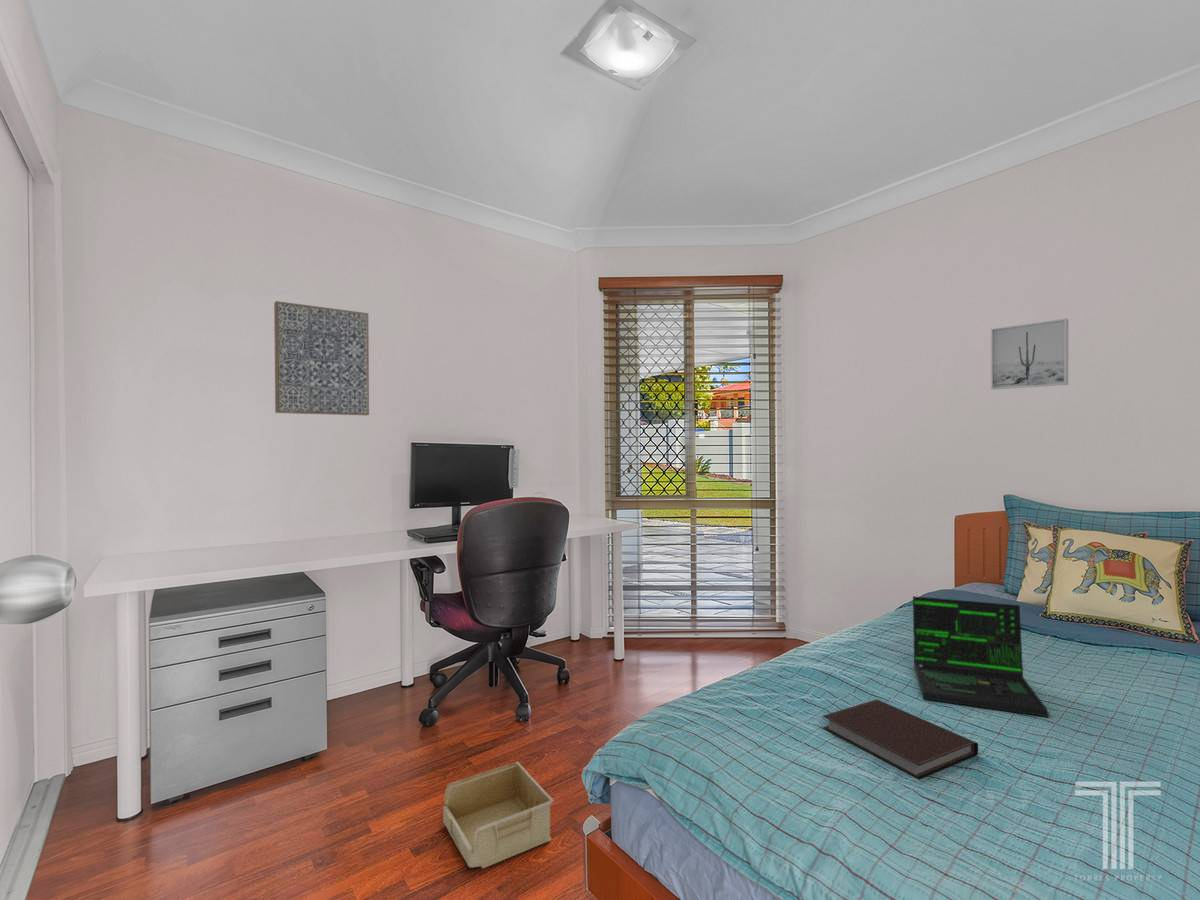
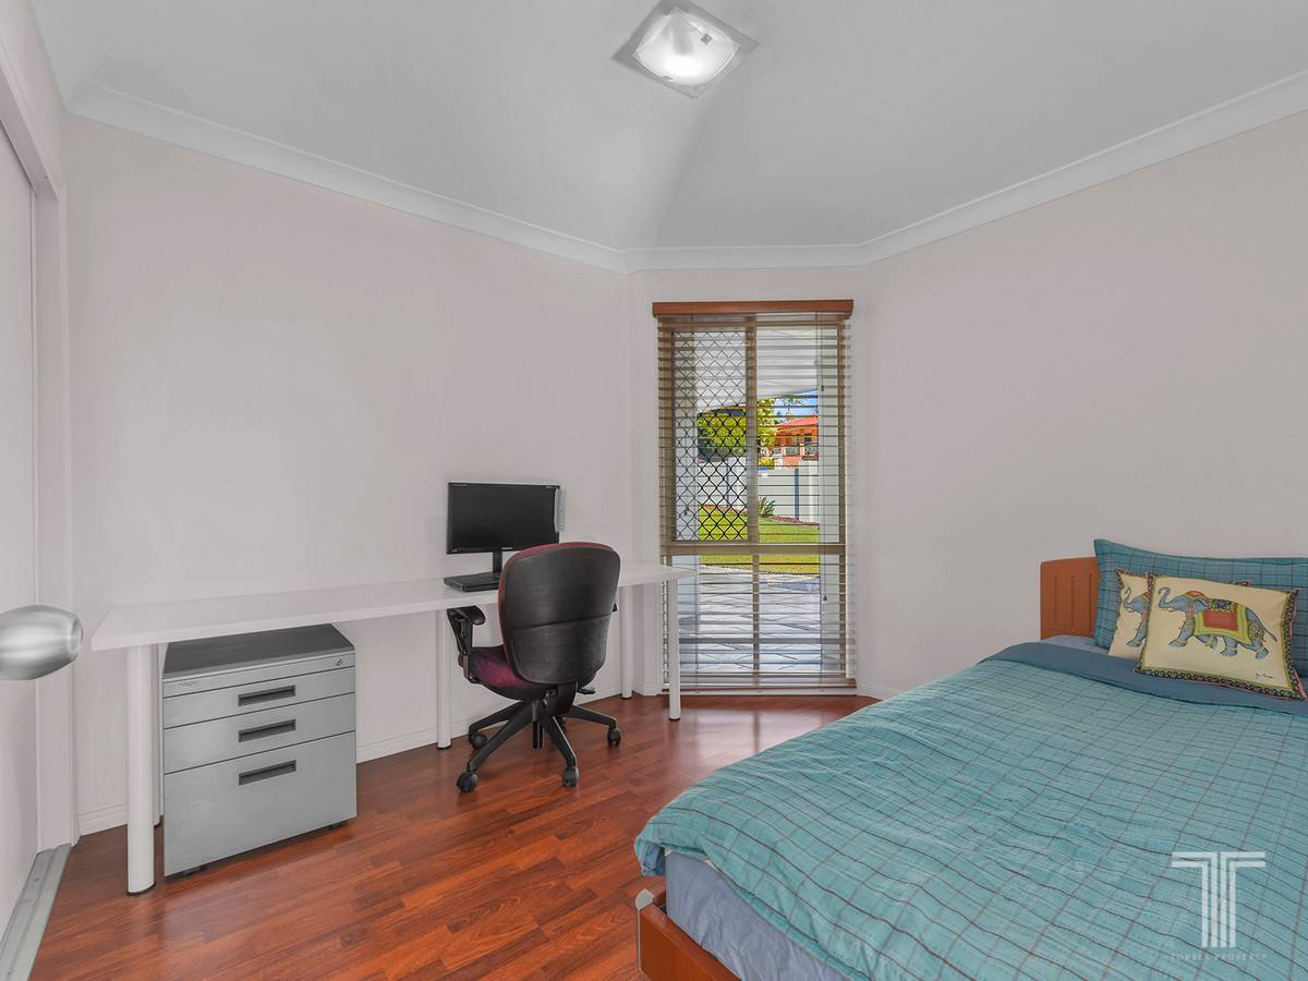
- laptop [912,595,1051,718]
- wall art [273,300,370,416]
- notebook [821,699,979,781]
- storage bin [442,761,554,870]
- wall art [990,318,1069,391]
